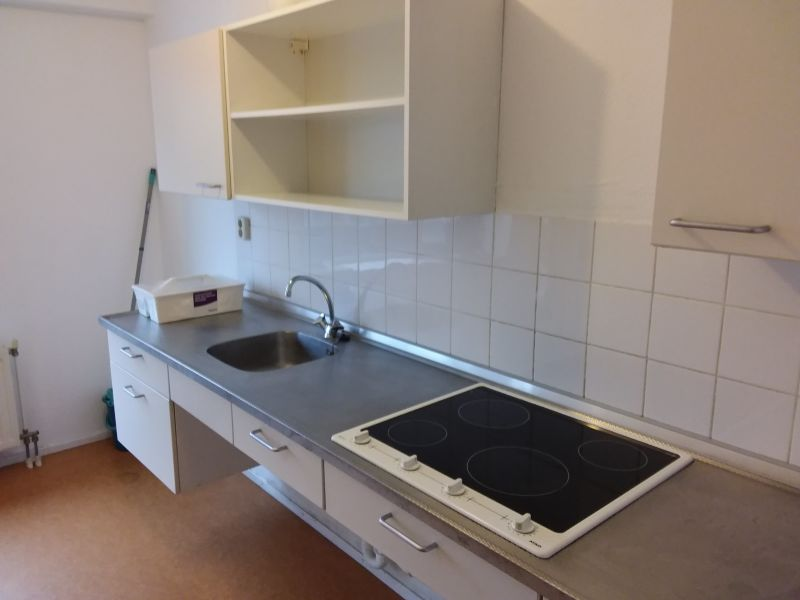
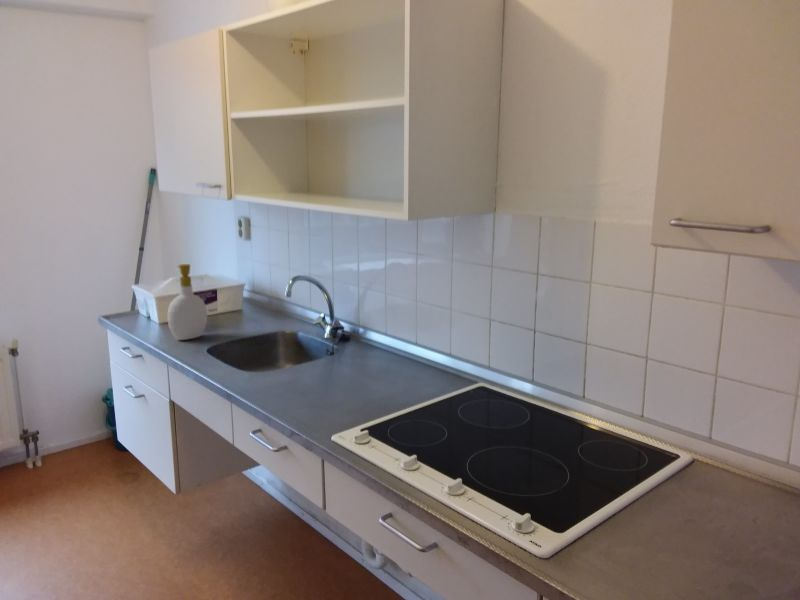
+ soap bottle [166,263,208,341]
